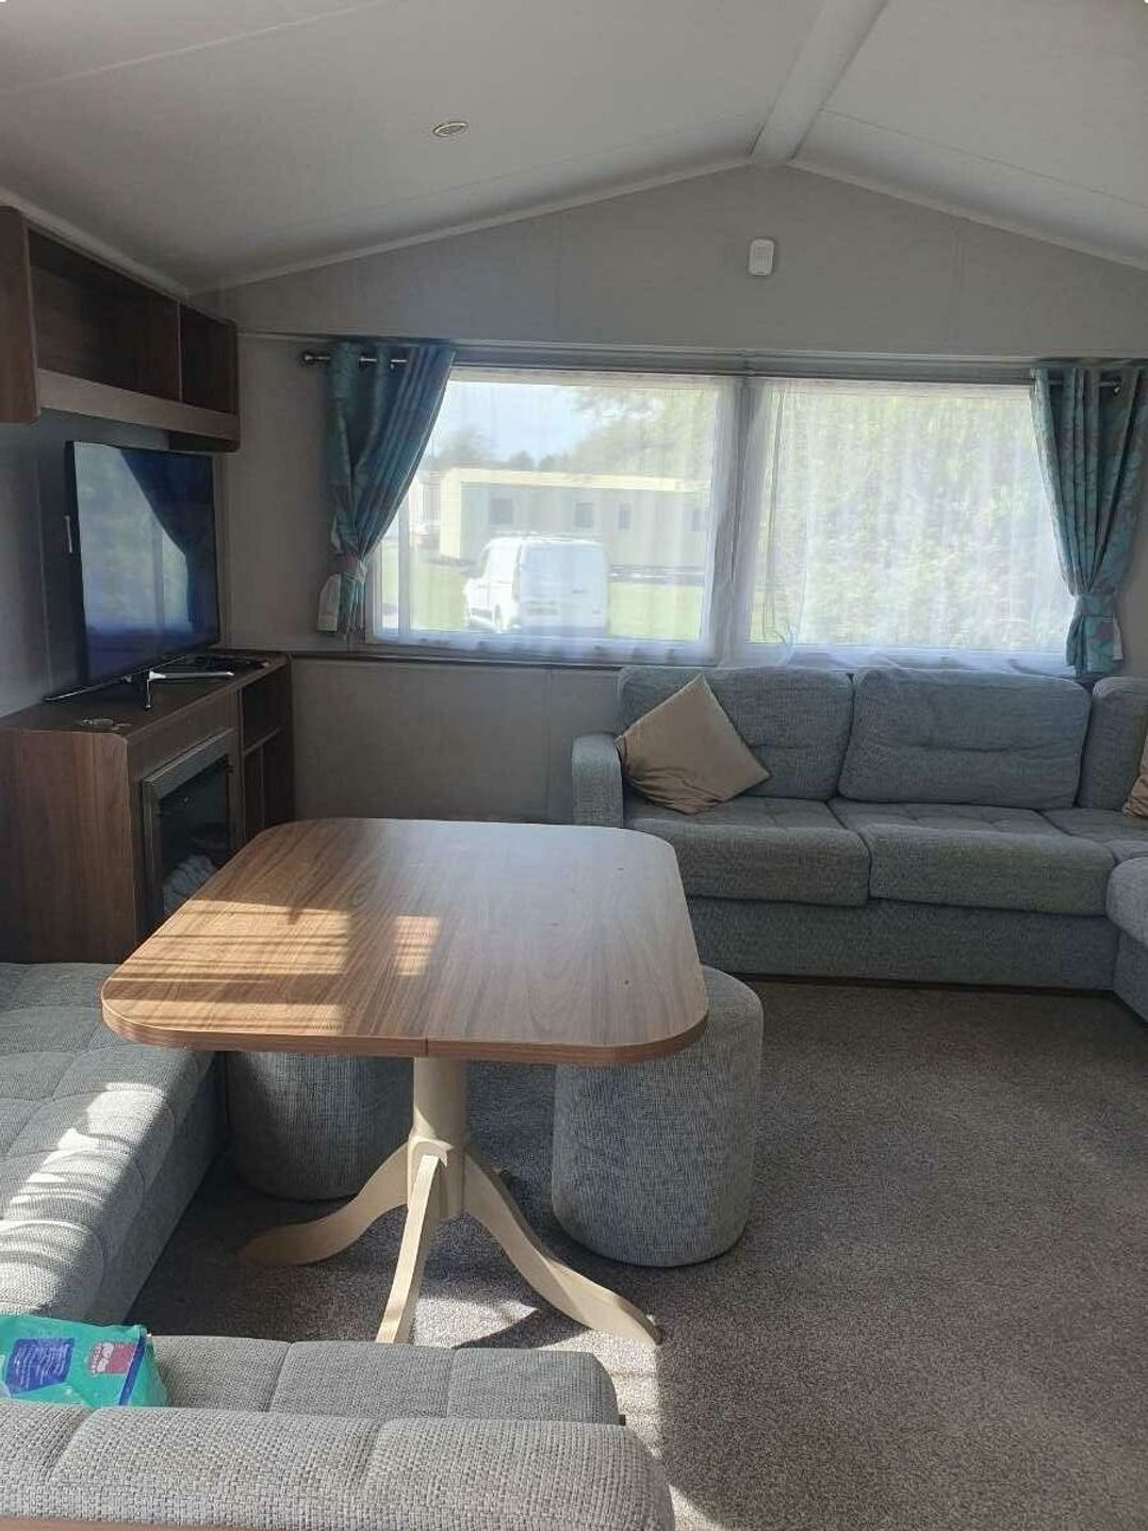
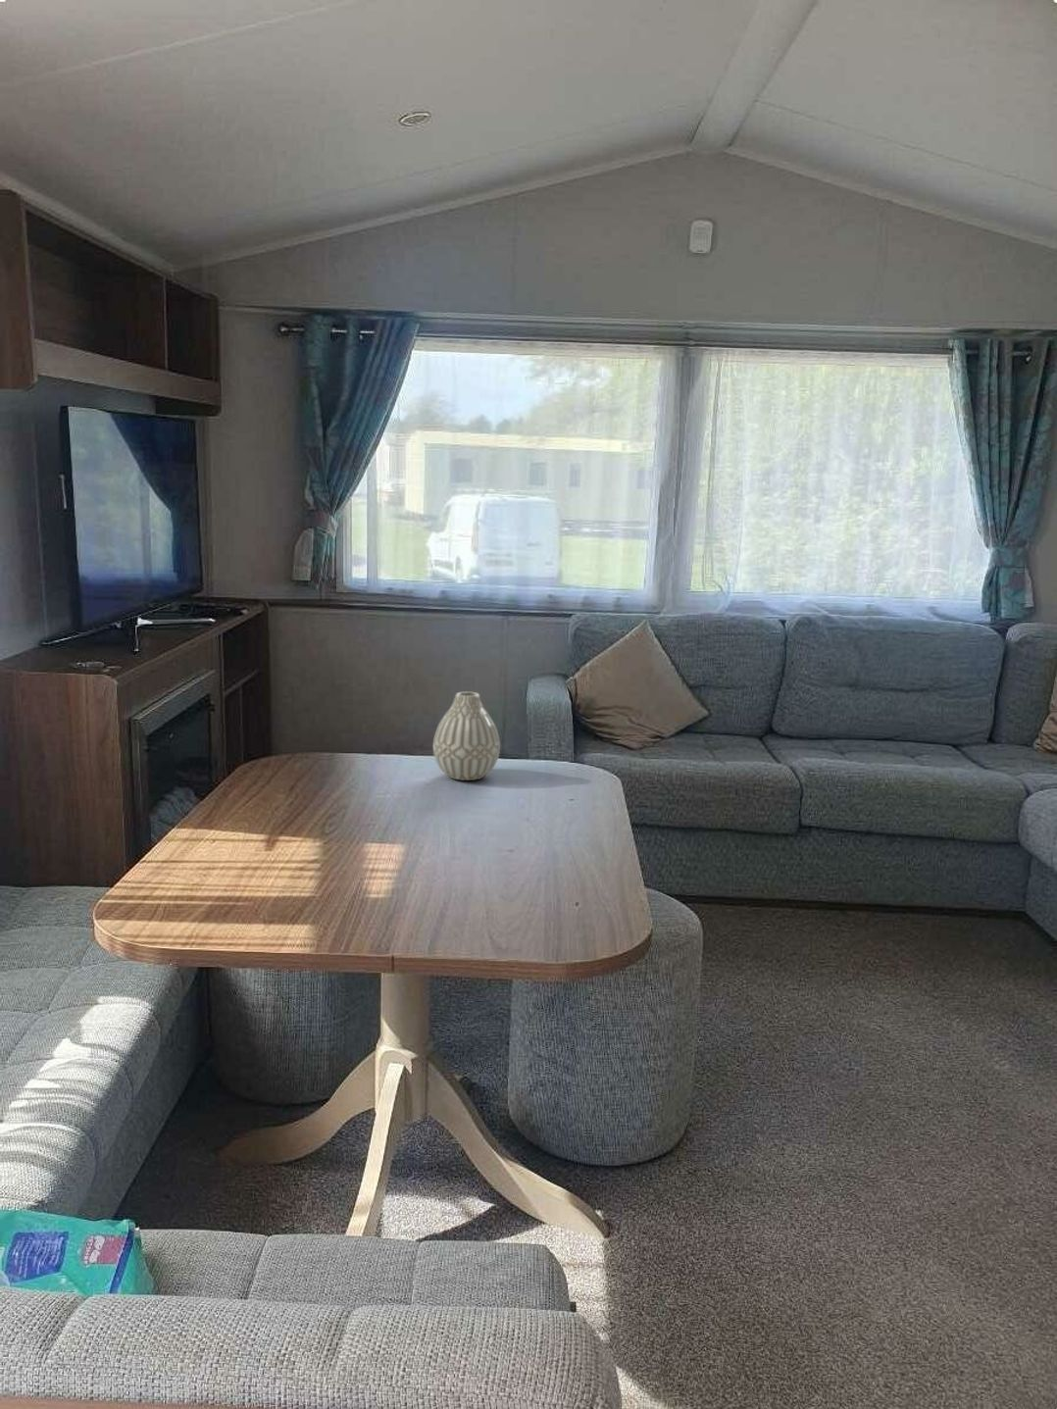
+ vase [432,691,501,782]
